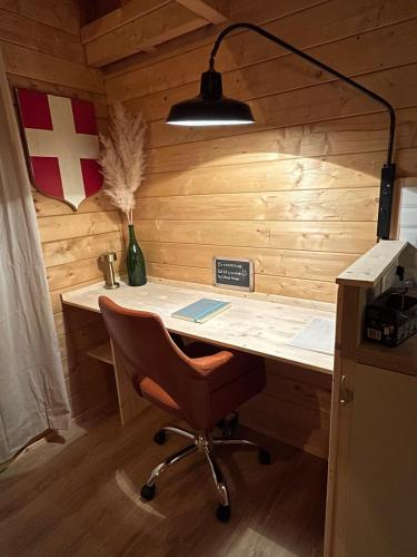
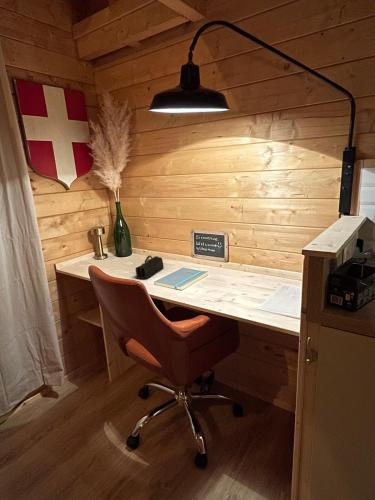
+ pencil case [135,255,165,280]
